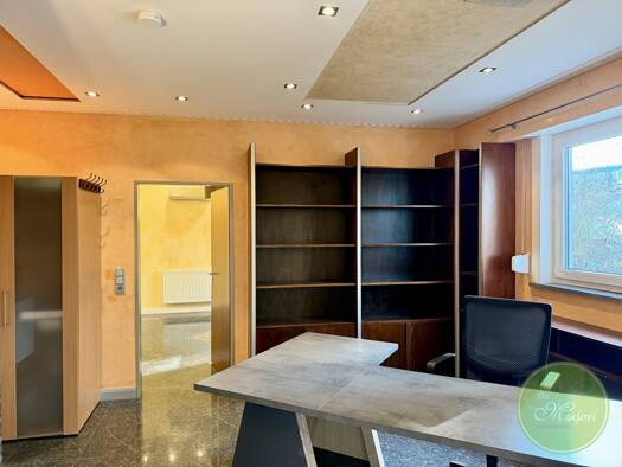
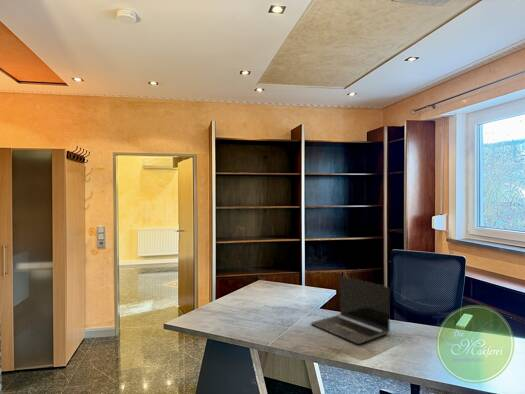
+ laptop [310,275,391,345]
